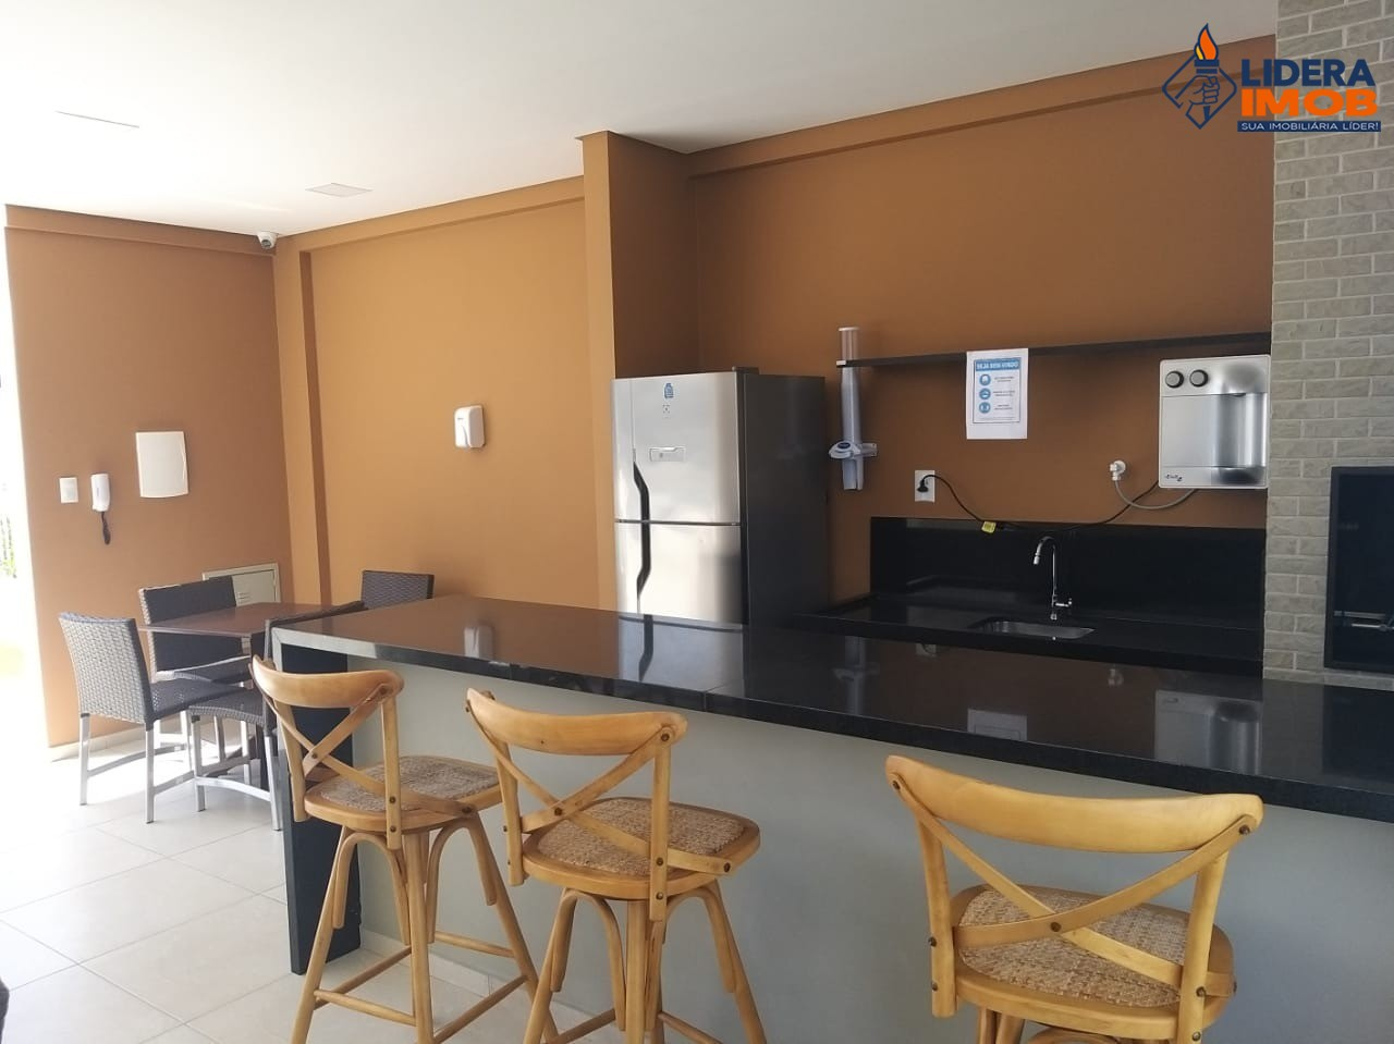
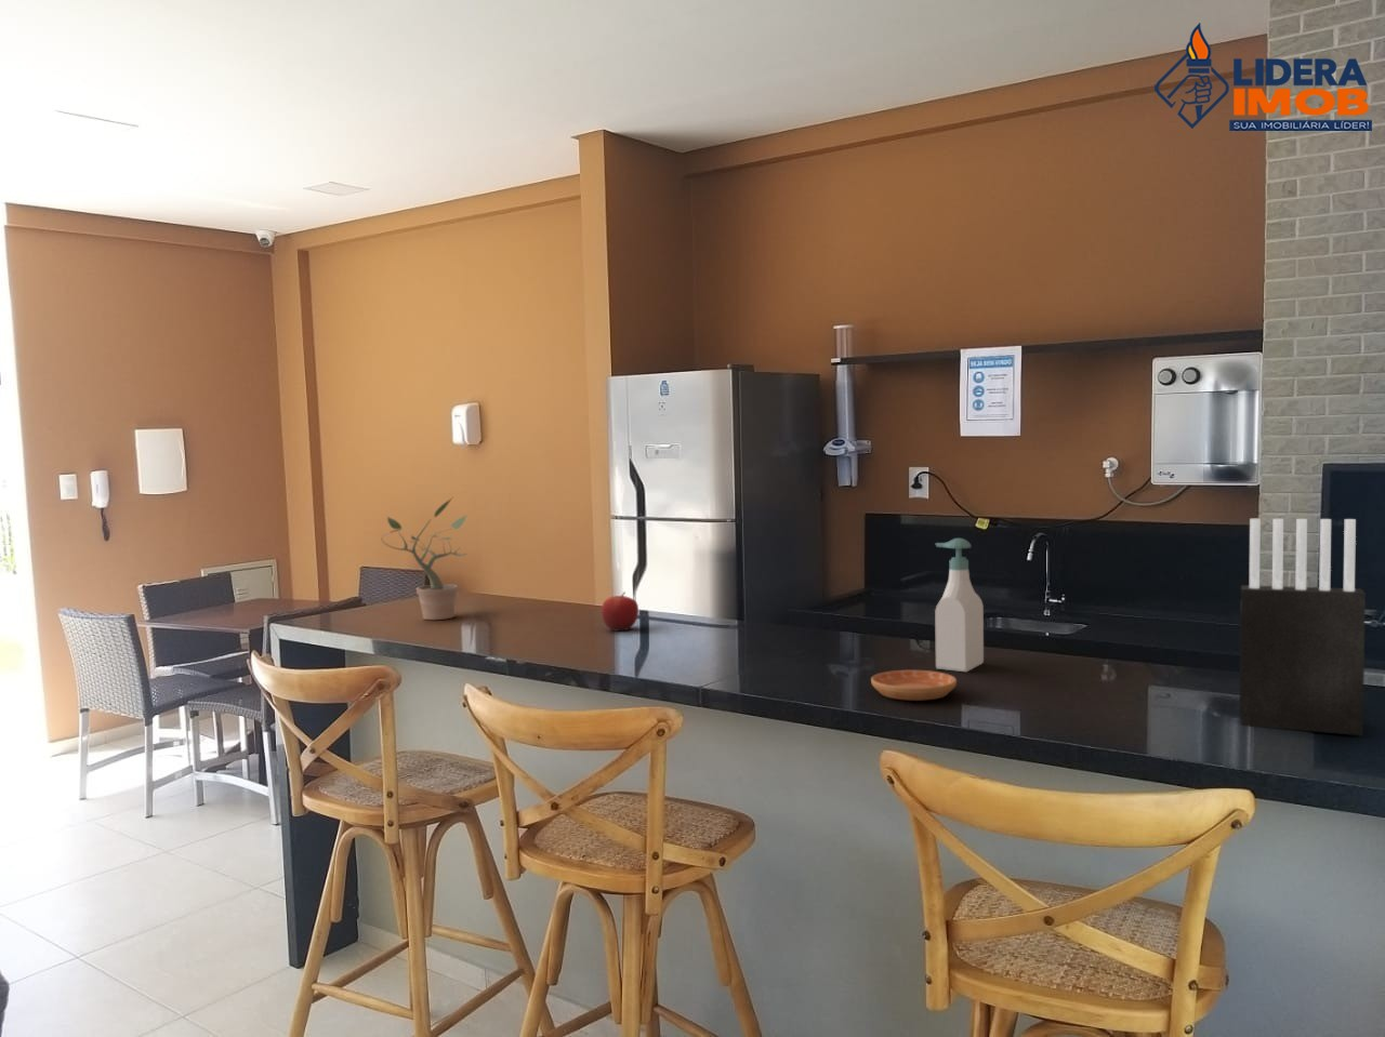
+ fruit [600,591,640,633]
+ soap bottle [934,537,985,672]
+ potted plant [380,498,469,621]
+ saucer [870,669,958,701]
+ knife block [1239,518,1366,736]
